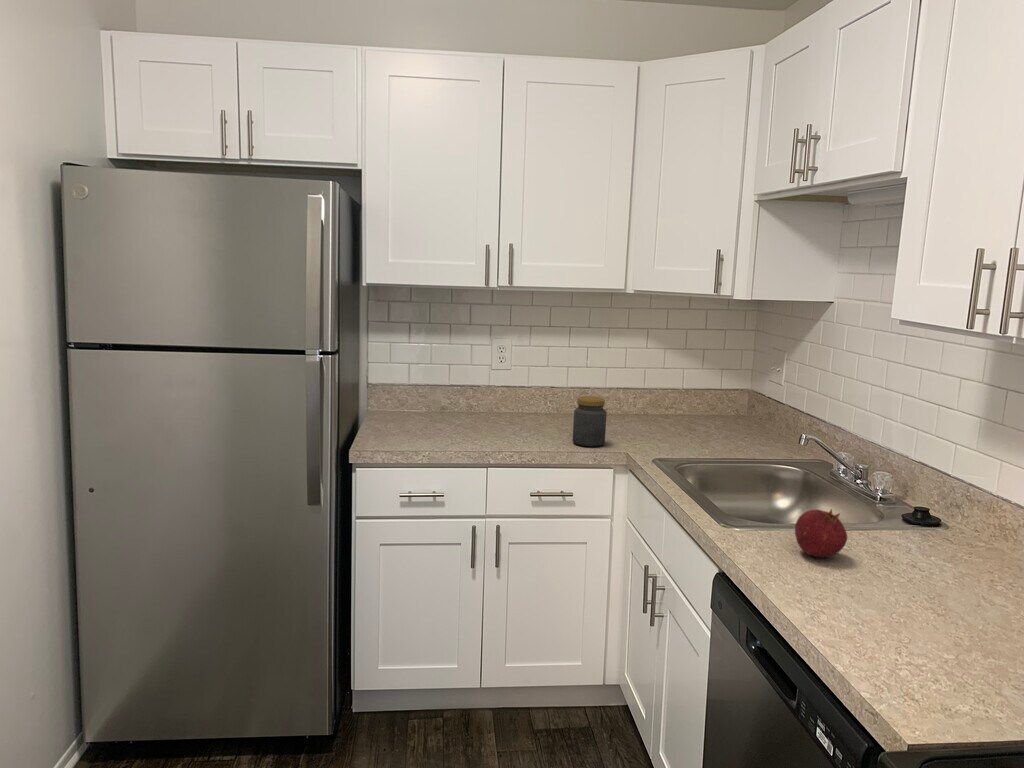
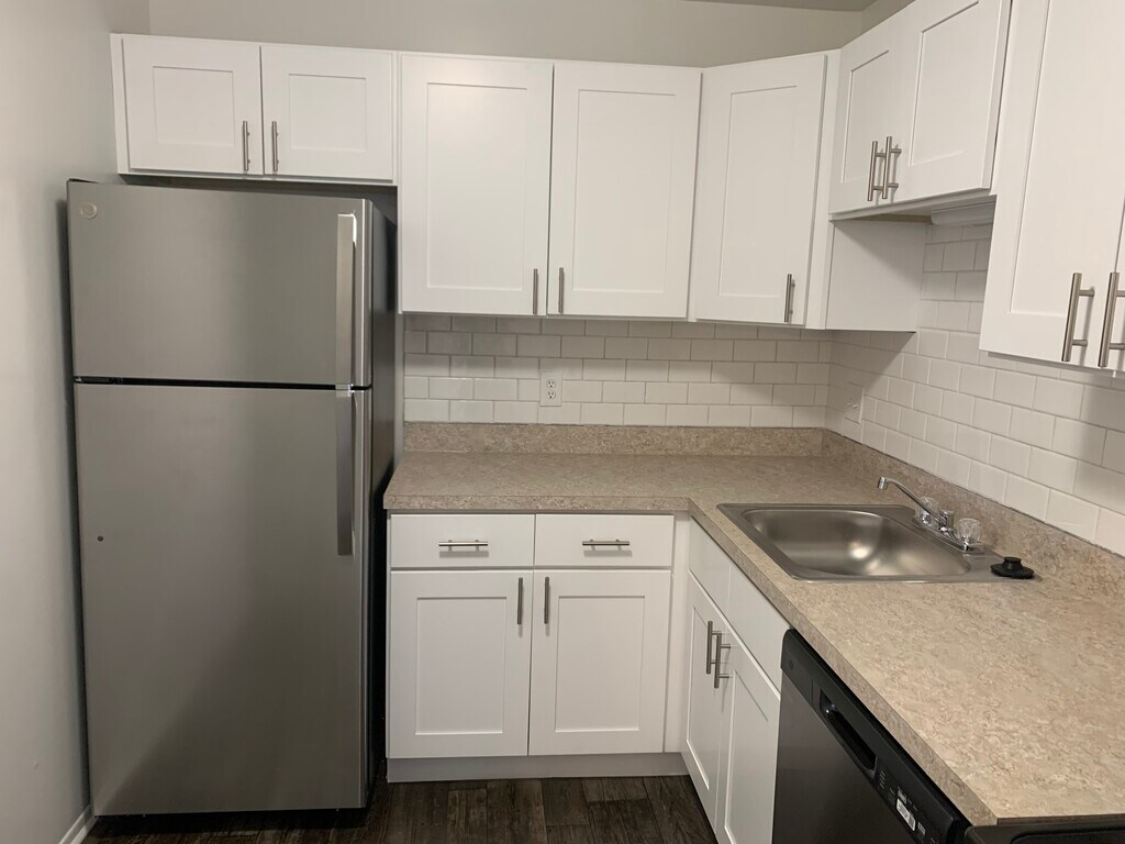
- fruit [794,508,848,559]
- jar [571,395,608,448]
